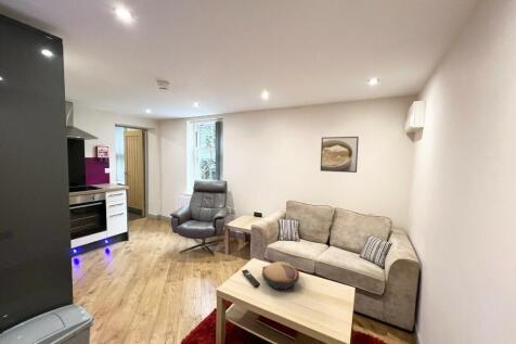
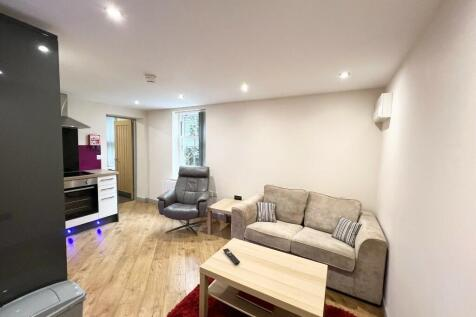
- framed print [320,136,360,174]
- decorative bowl [261,260,300,291]
